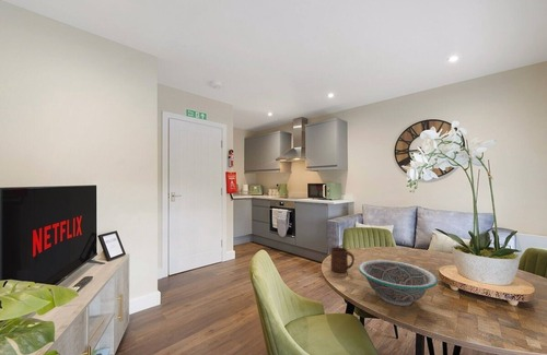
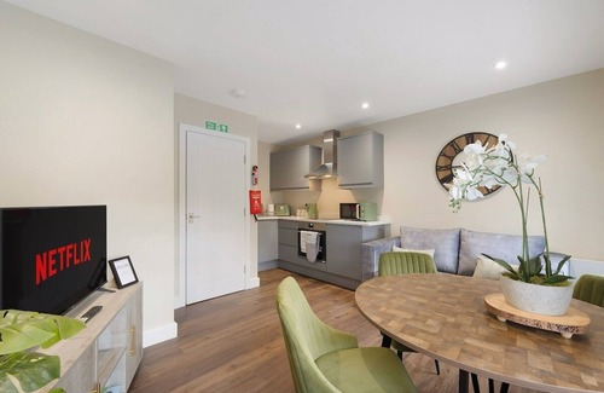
- bowl [358,259,439,307]
- cup [330,247,356,274]
